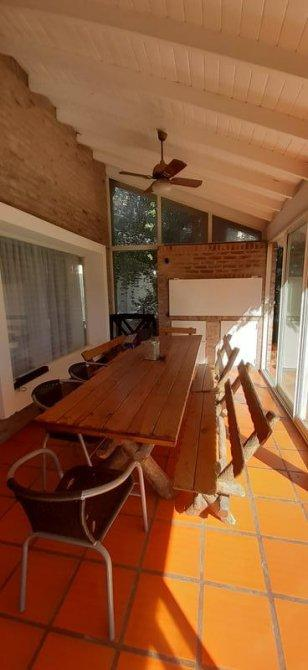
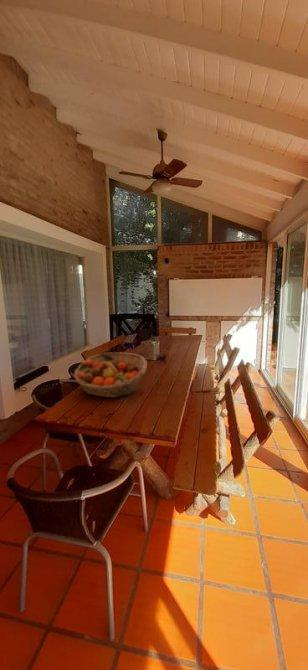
+ fruit basket [73,352,148,399]
